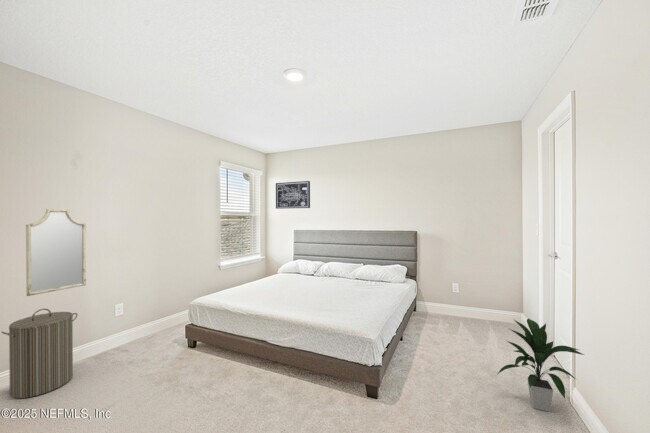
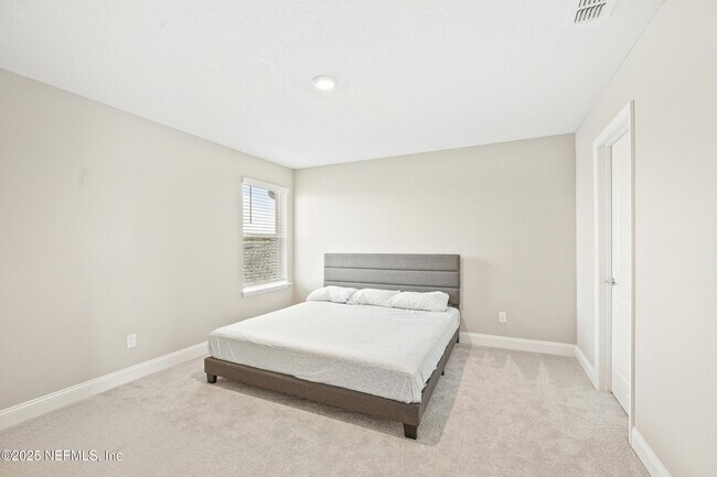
- home mirror [25,208,87,297]
- indoor plant [496,317,585,413]
- laundry hamper [0,308,79,399]
- wall art [275,180,311,210]
